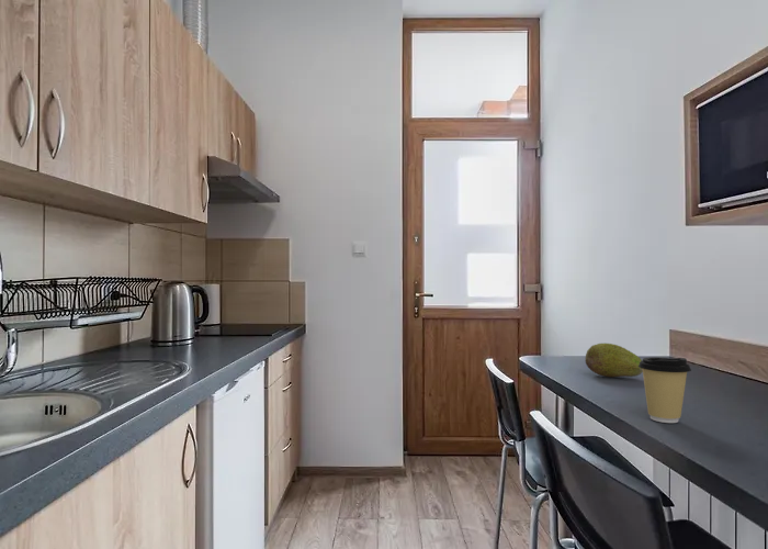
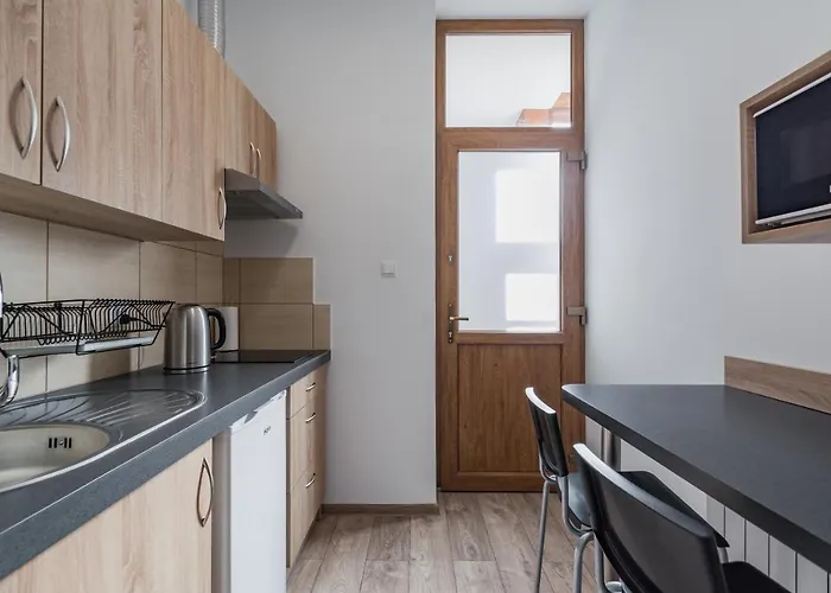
- fruit [584,343,643,378]
- coffee cup [639,357,692,424]
